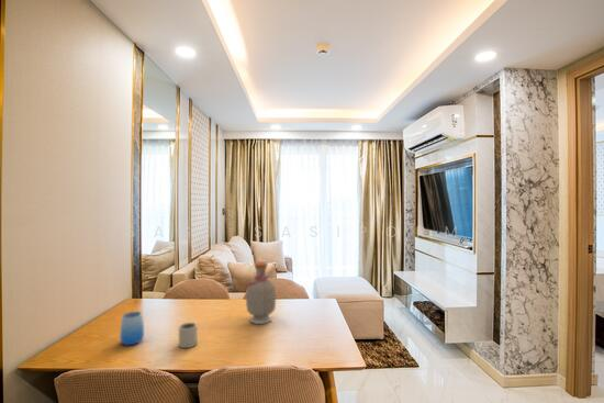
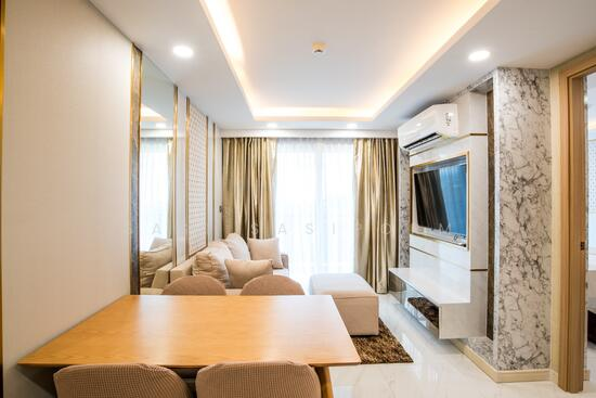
- cup [119,311,145,346]
- bottle [244,260,277,325]
- cup [178,322,199,349]
